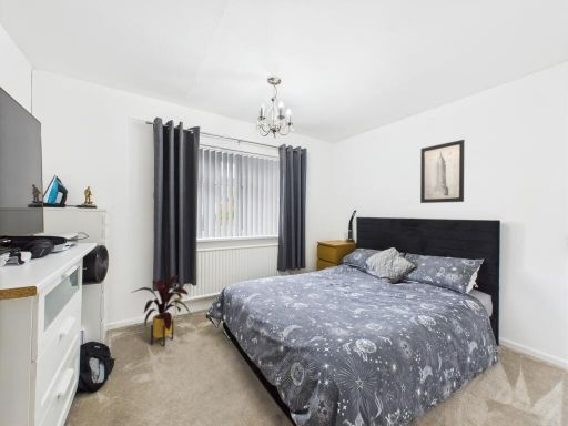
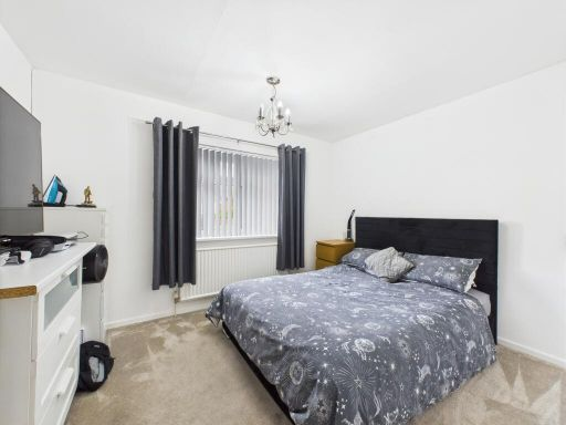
- house plant [130,274,192,347]
- wall art [419,139,466,204]
